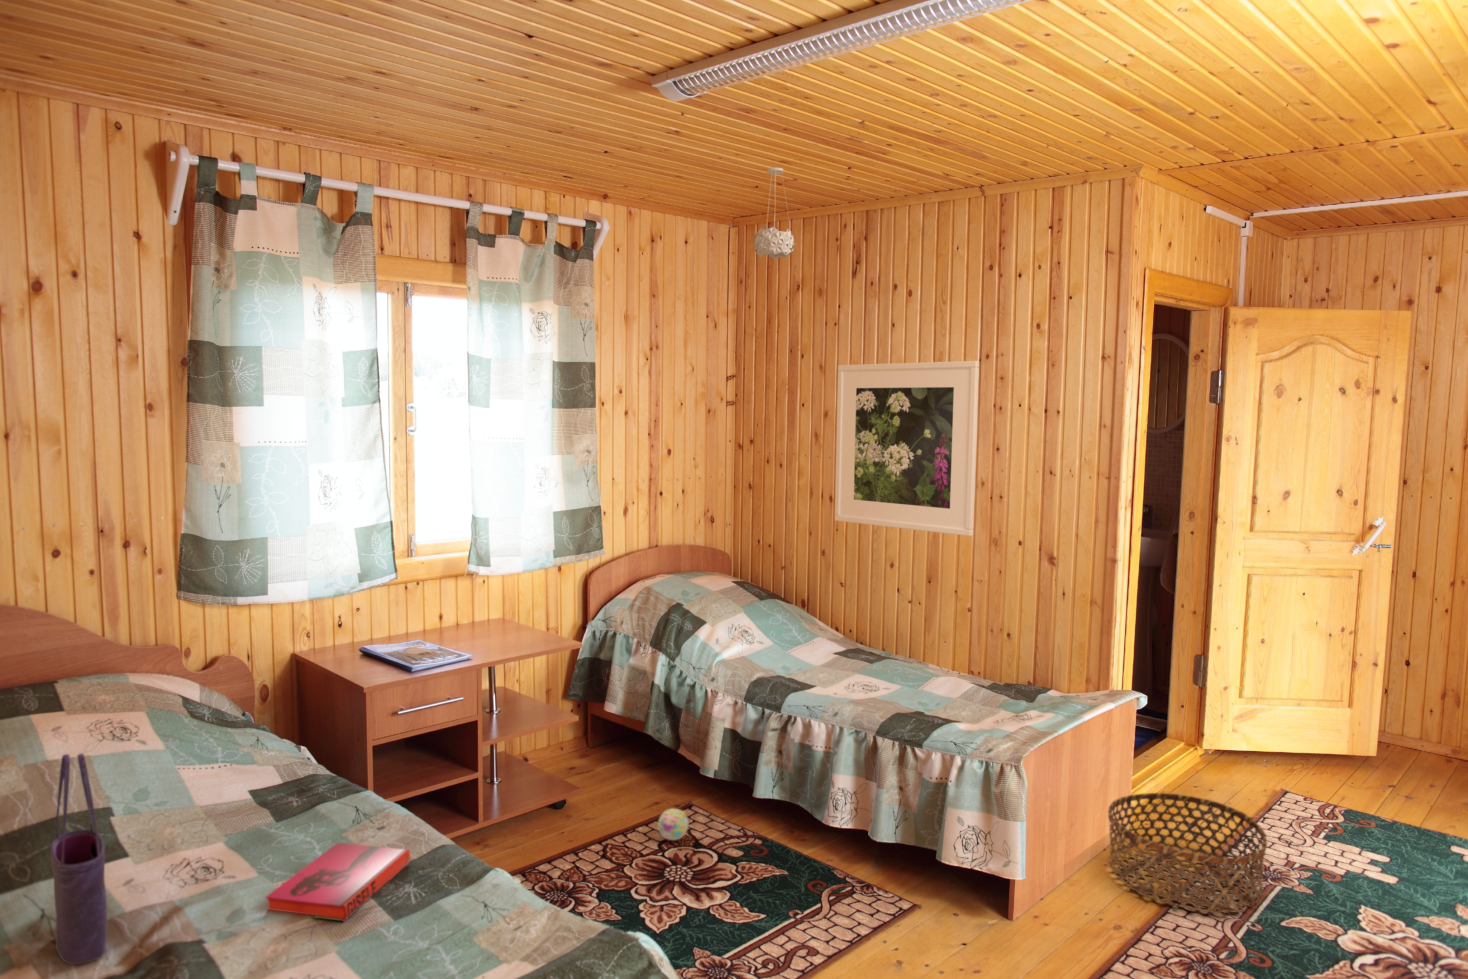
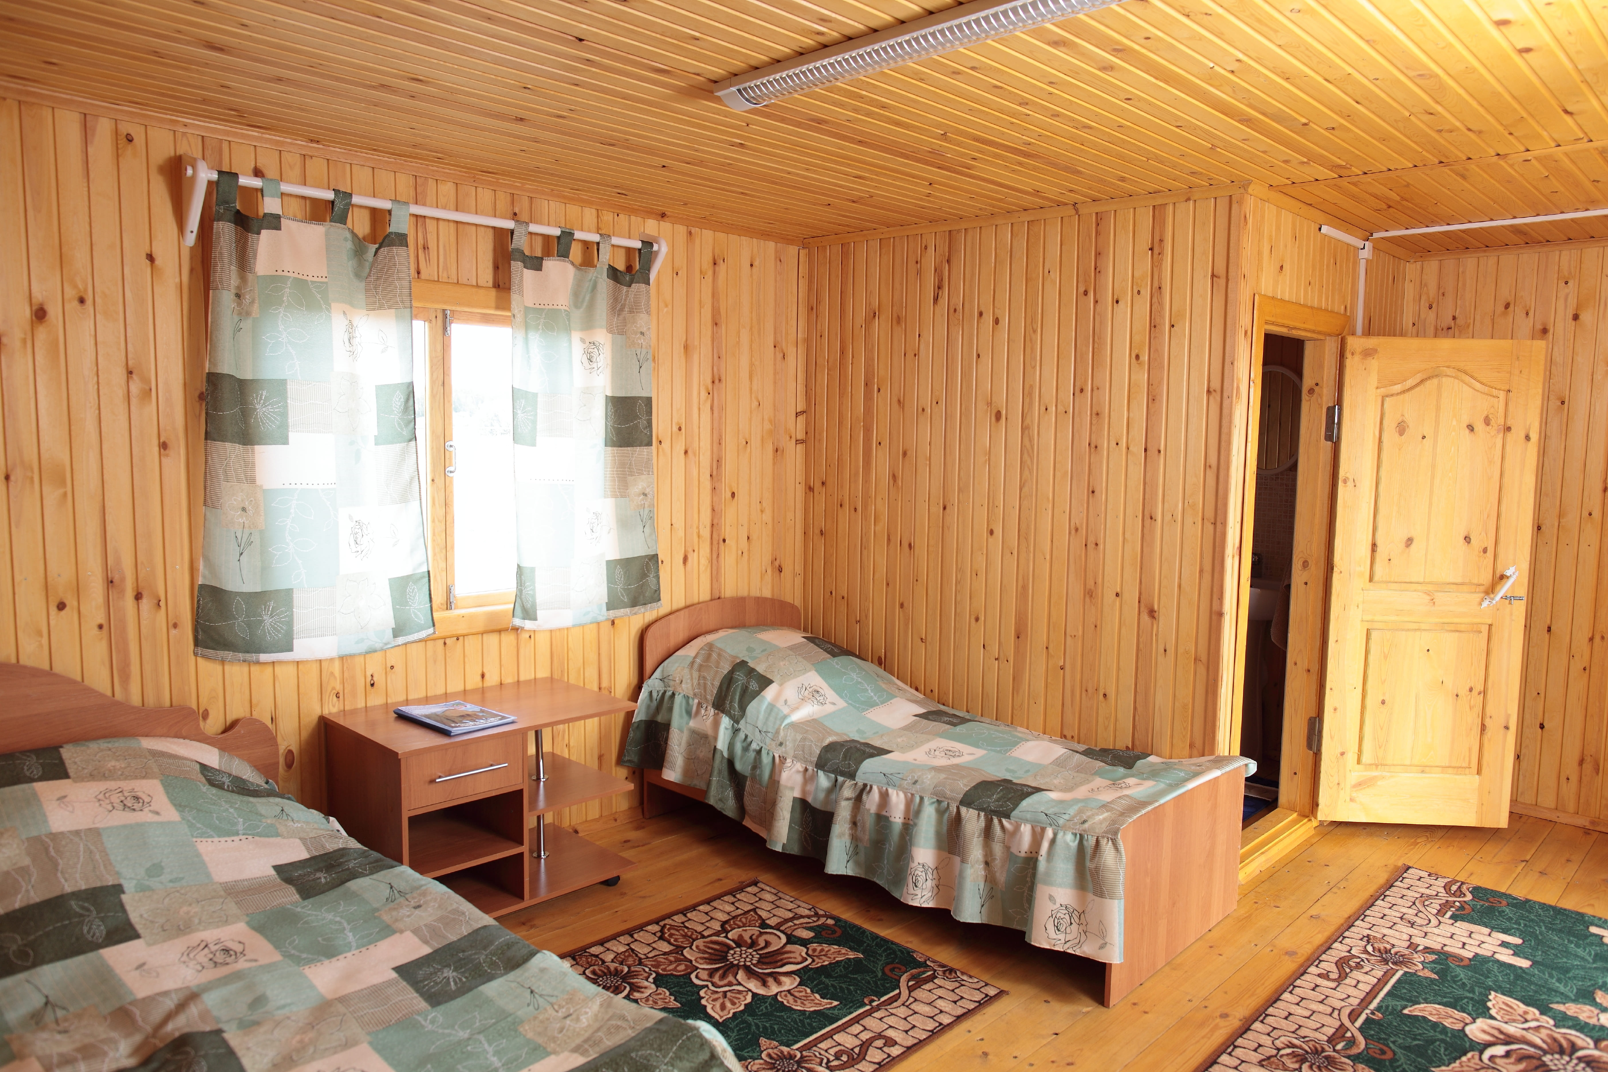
- decorative ball [658,809,689,840]
- pendant light [754,167,795,259]
- hardback book [264,842,411,922]
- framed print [834,361,980,536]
- basket [1108,792,1267,915]
- tote bag [50,753,107,965]
